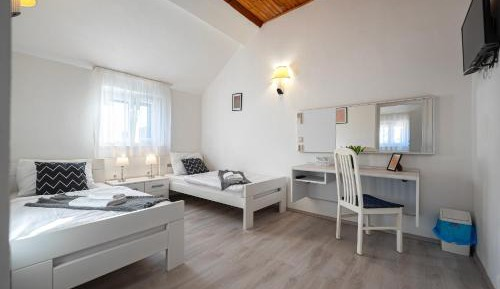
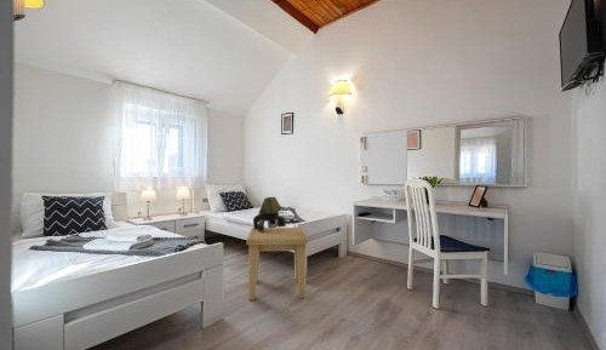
+ side table [245,226,310,300]
+ table lamp [252,196,287,231]
